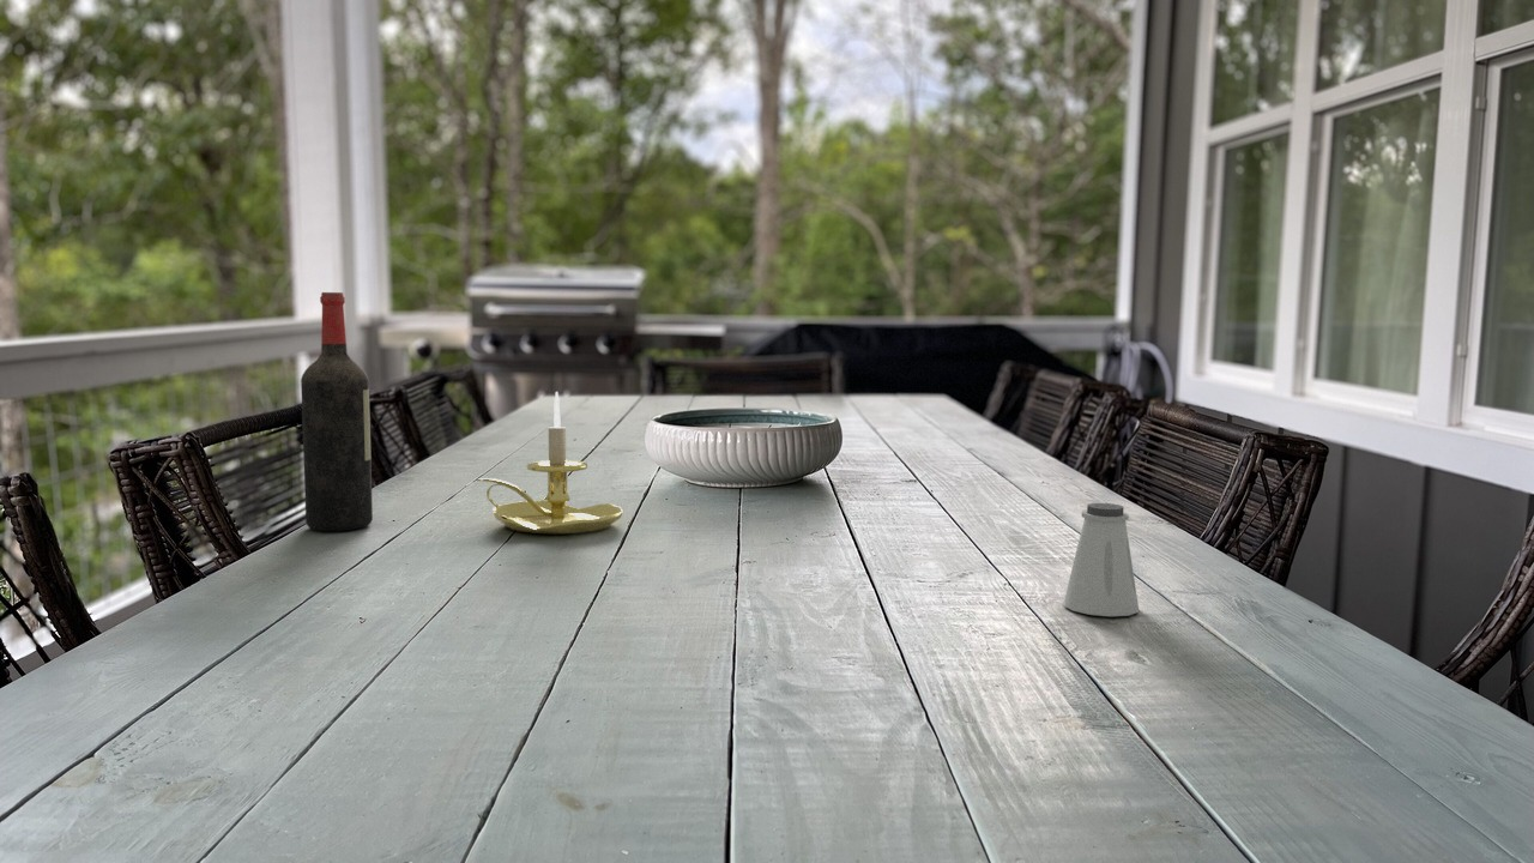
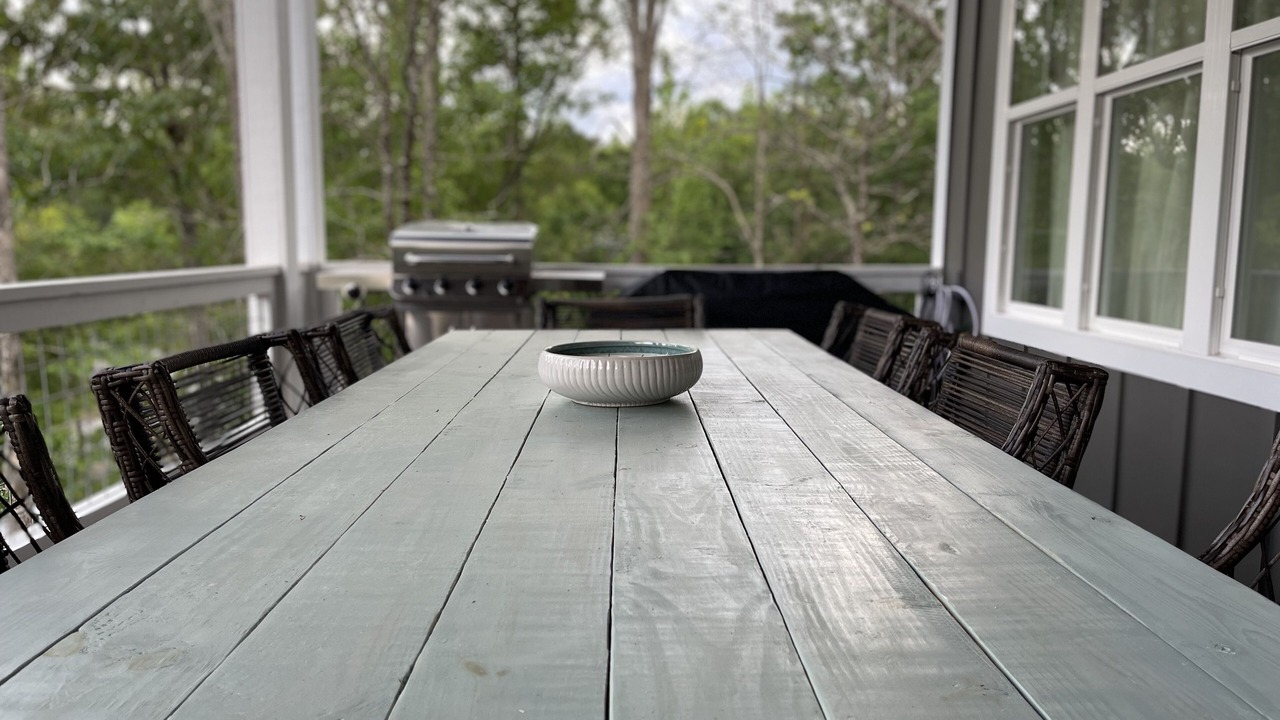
- wine bottle [300,291,374,532]
- candle holder [476,391,624,535]
- saltshaker [1062,502,1140,617]
